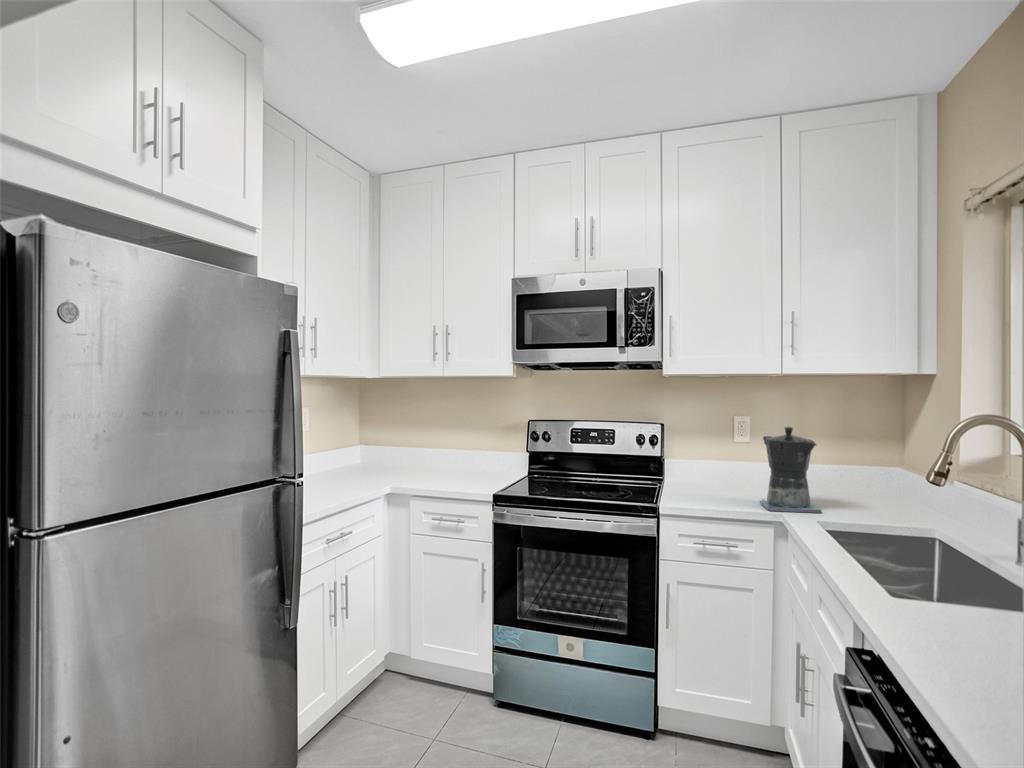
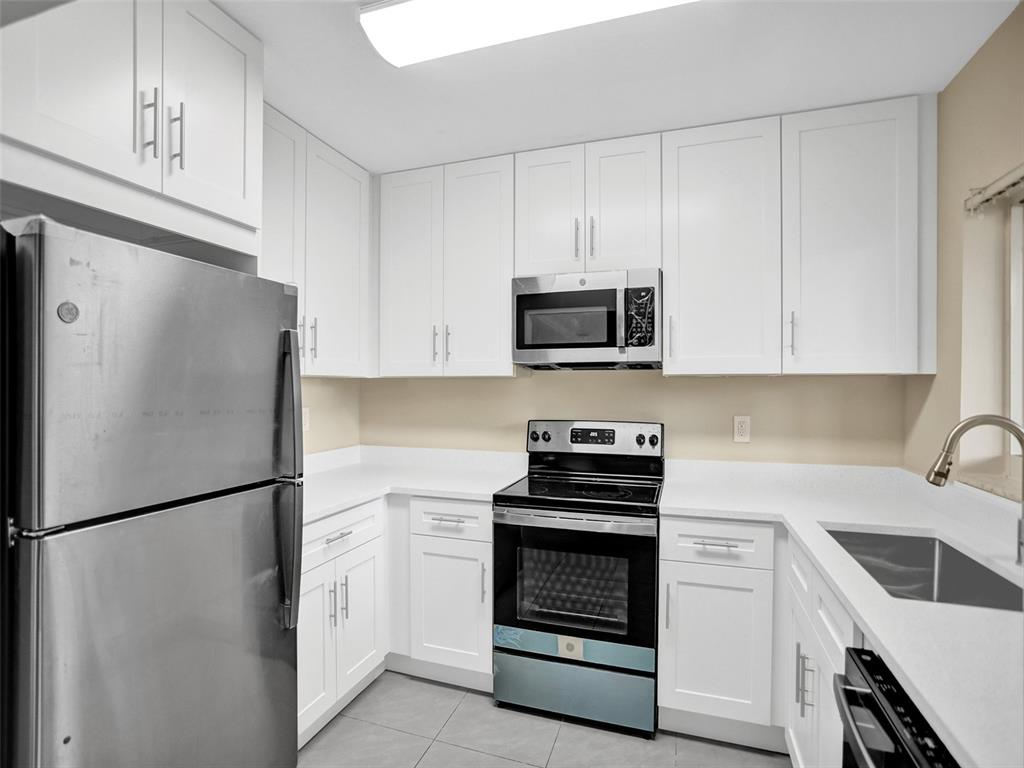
- coffee maker [756,426,823,514]
